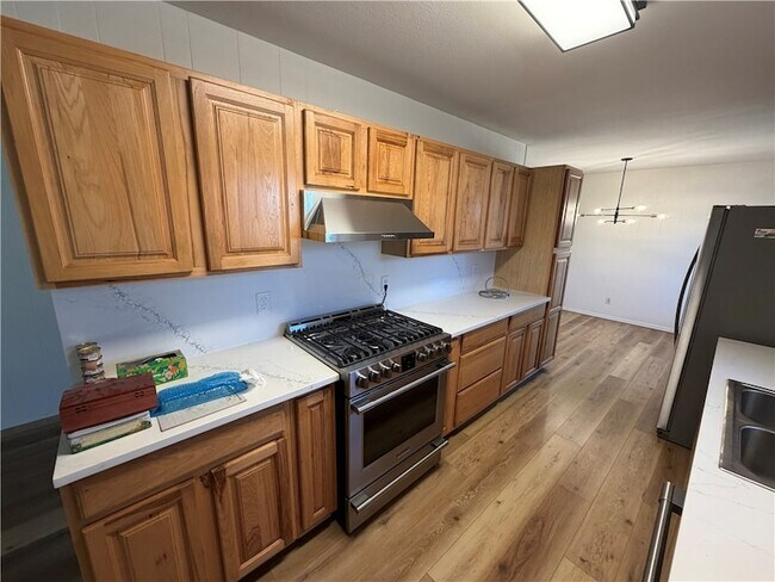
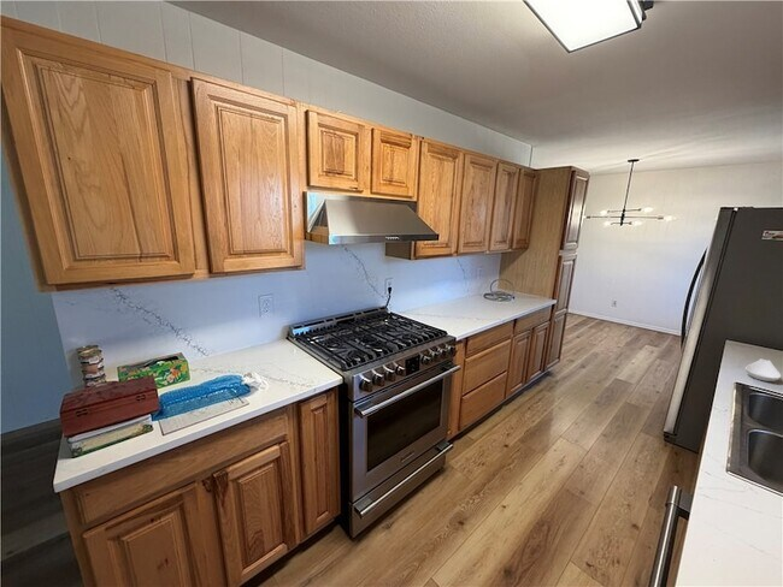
+ spoon rest [744,357,783,383]
